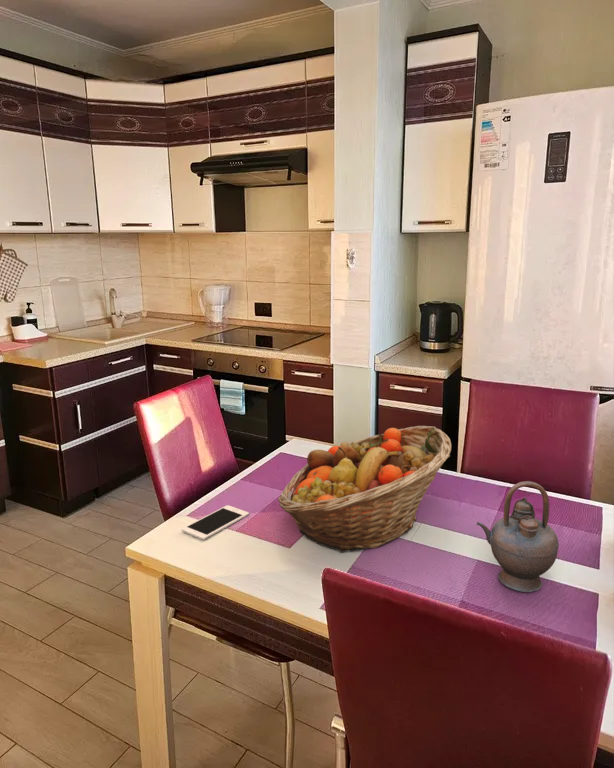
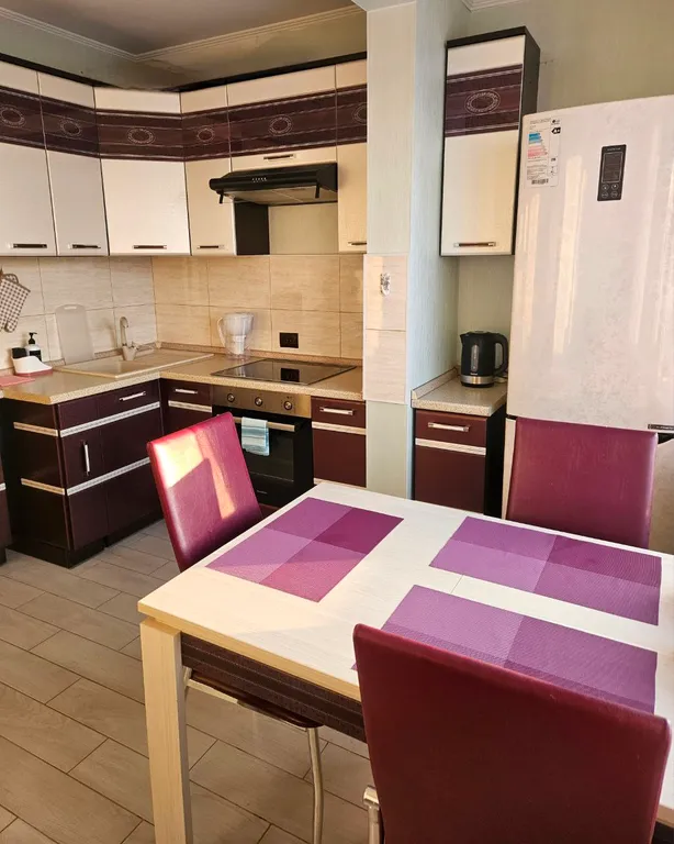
- teapot [475,480,560,593]
- fruit basket [277,425,452,554]
- cell phone [181,504,250,541]
